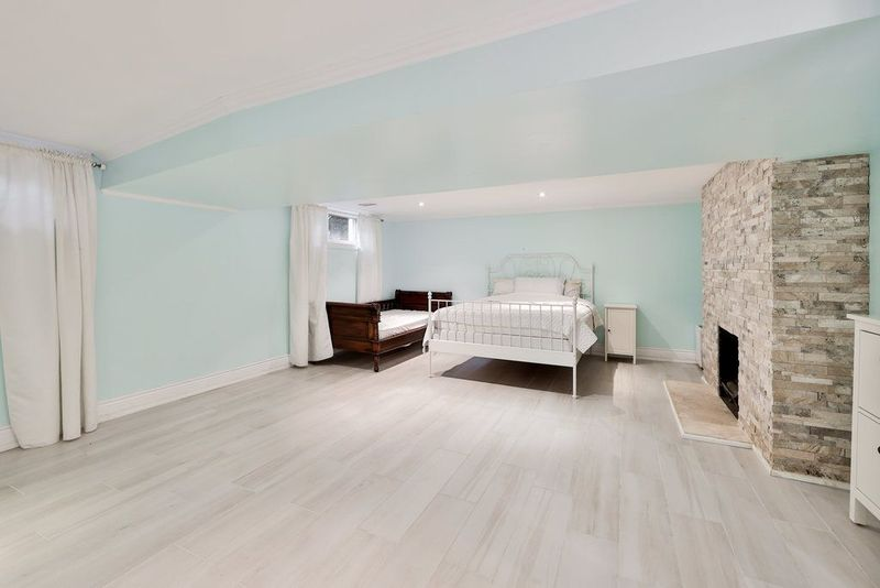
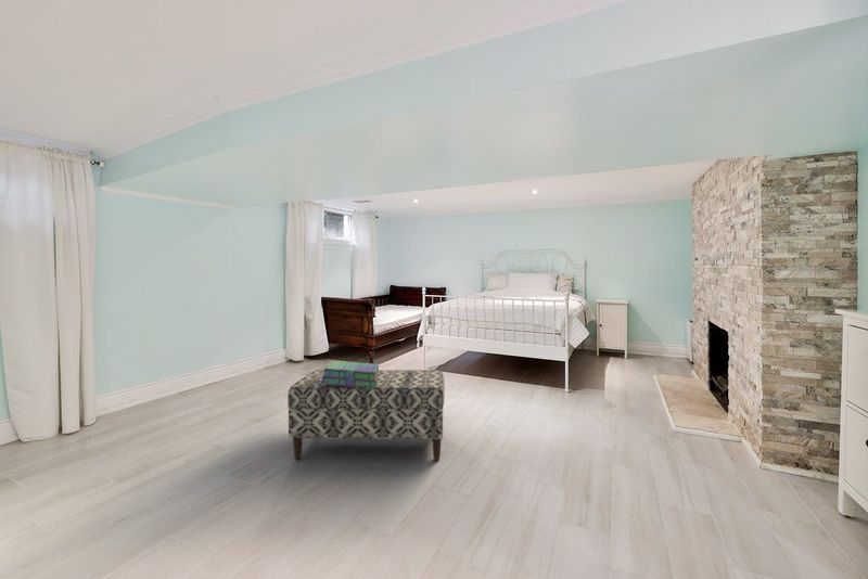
+ bench [286,369,446,461]
+ stack of books [320,360,380,387]
